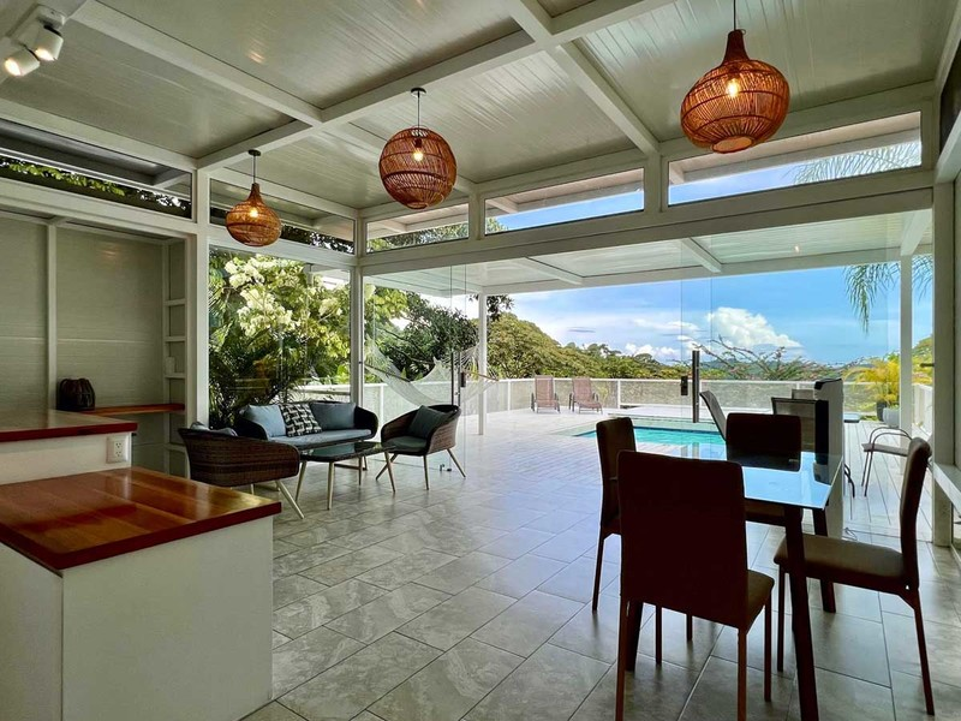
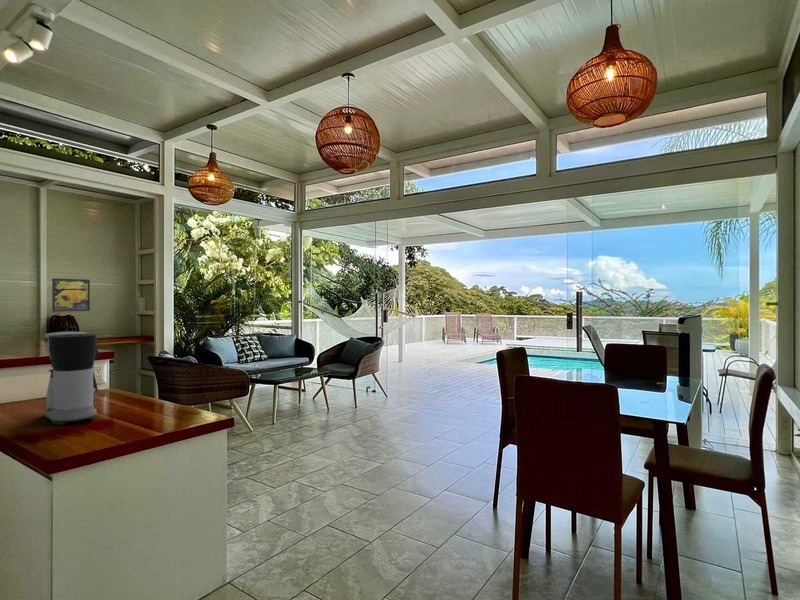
+ coffee maker [43,331,100,426]
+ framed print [51,277,91,313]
